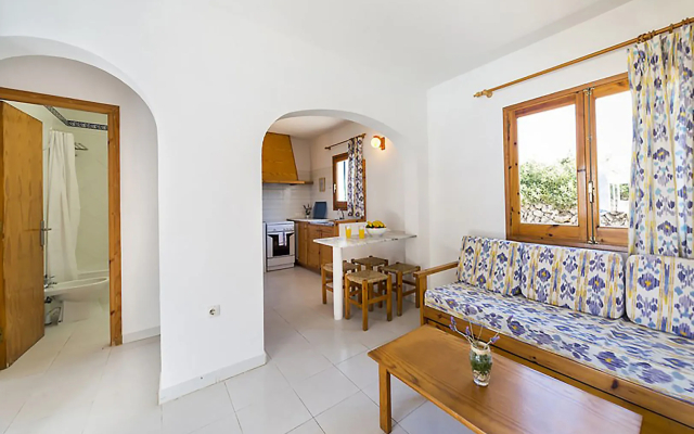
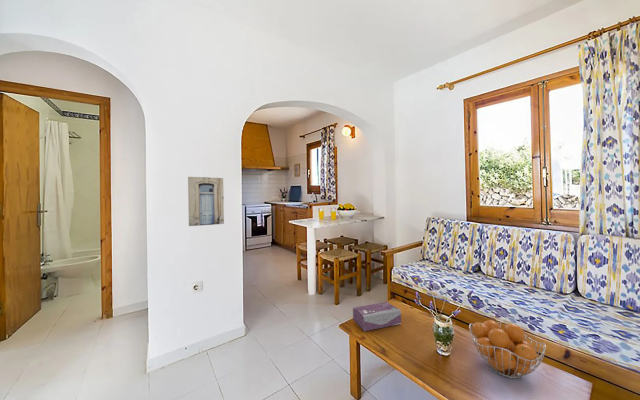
+ wall art [187,176,225,227]
+ tissue box [352,301,402,332]
+ fruit basket [468,319,547,380]
